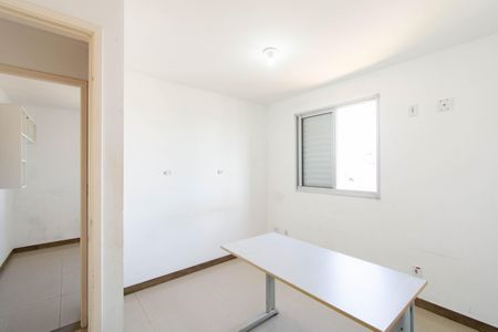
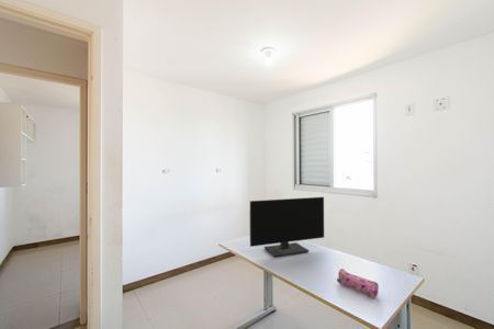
+ monitor [249,196,325,258]
+ pencil case [336,268,380,299]
